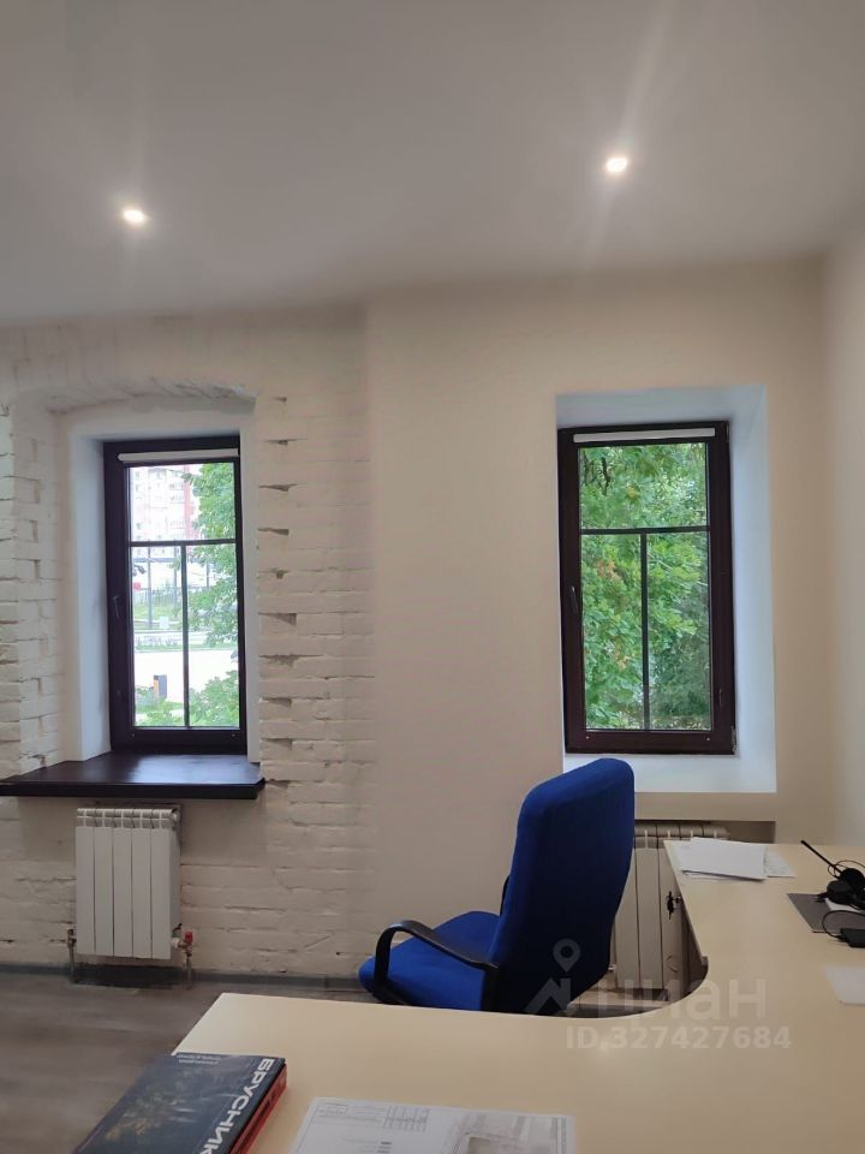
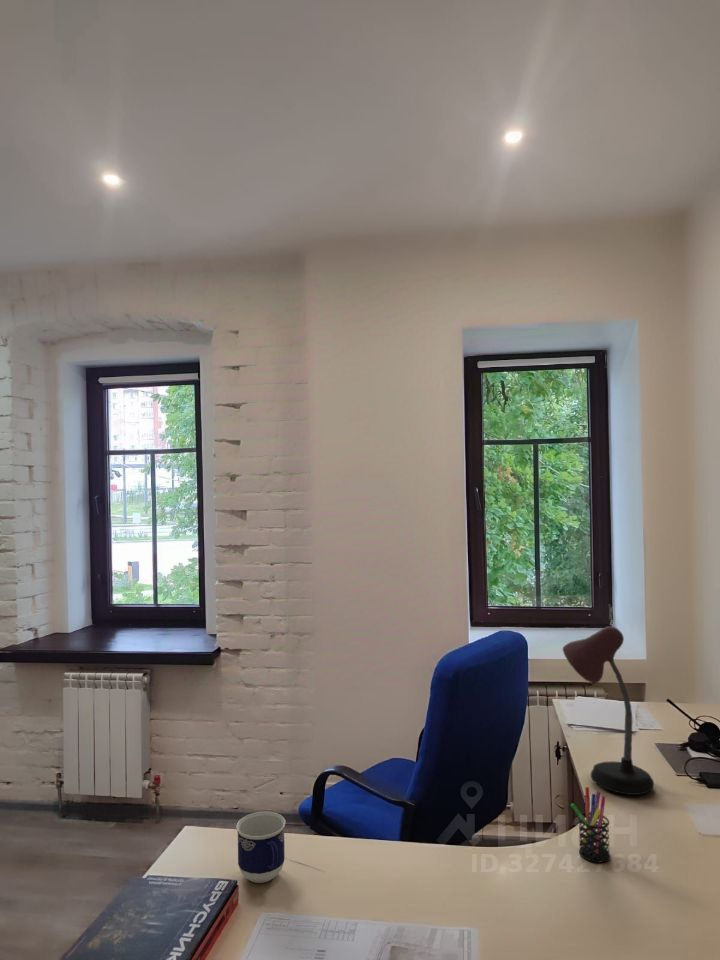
+ pen holder [570,786,611,864]
+ cup [235,811,287,884]
+ desk lamp [562,625,655,796]
